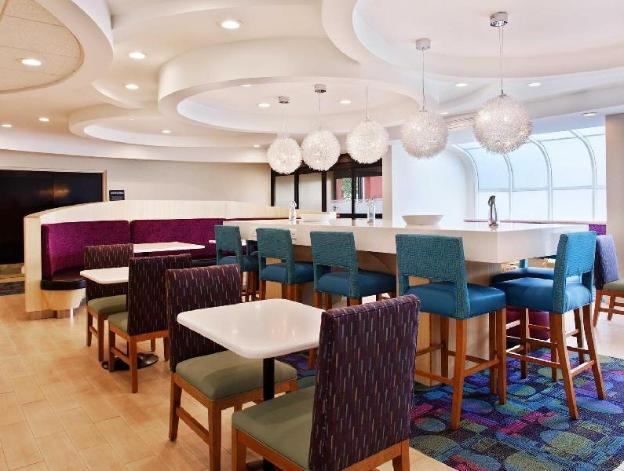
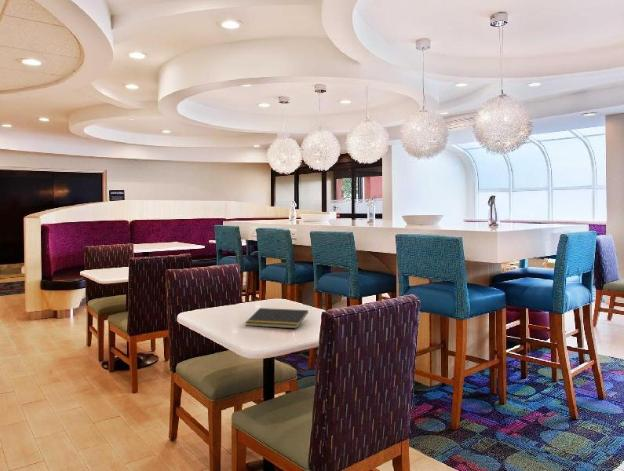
+ notepad [244,307,309,329]
